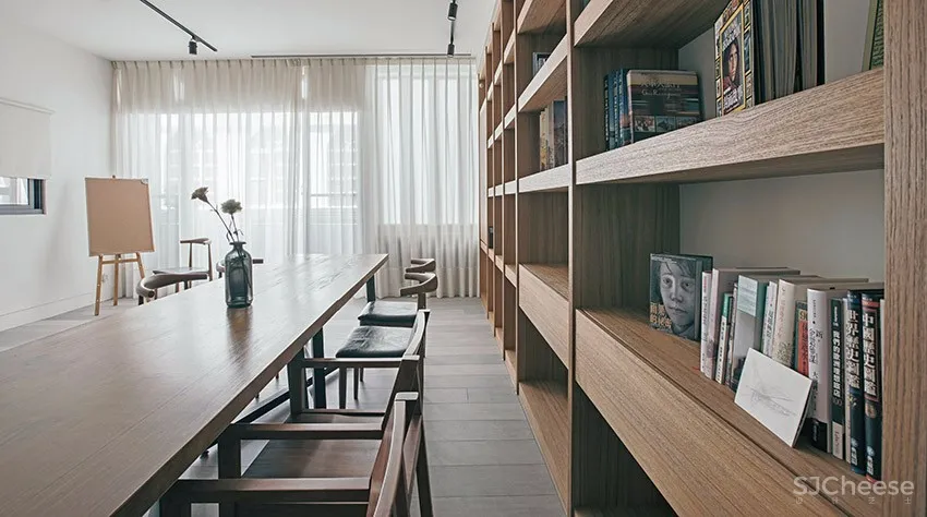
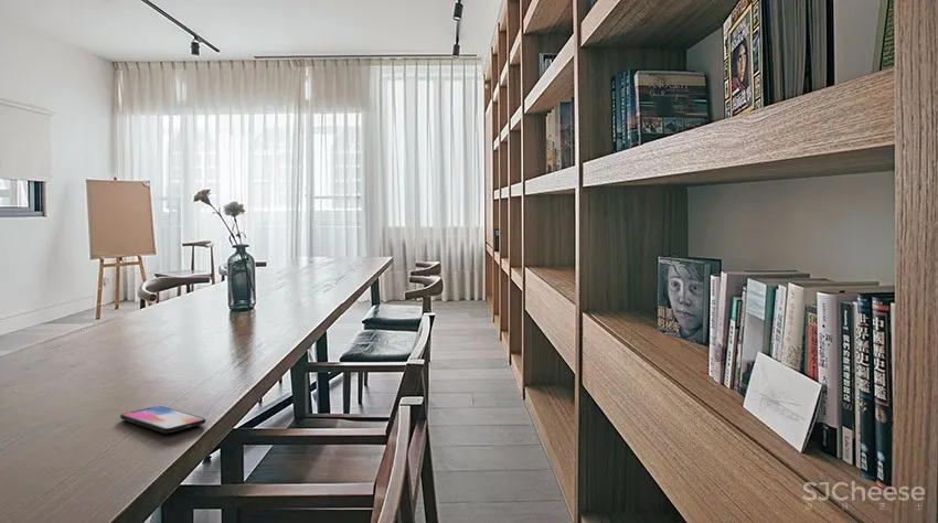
+ smartphone [119,405,207,434]
